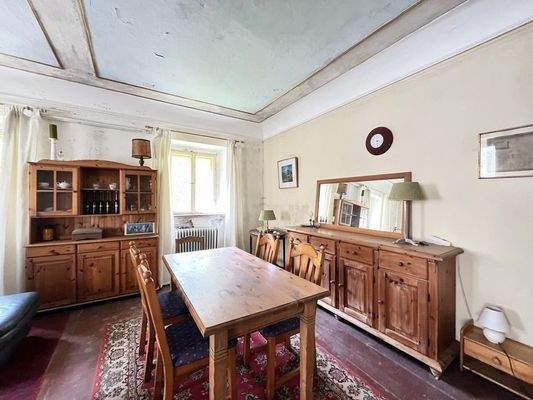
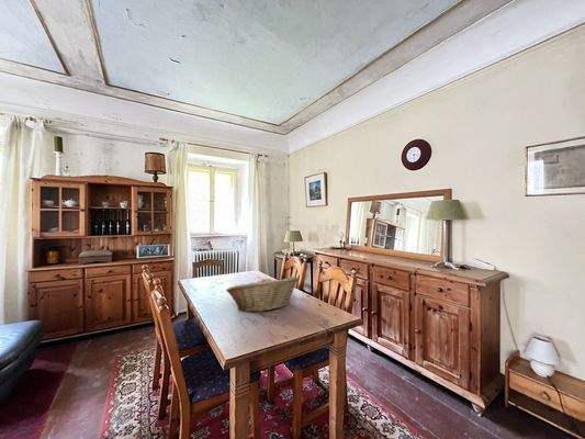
+ fruit basket [225,275,300,313]
